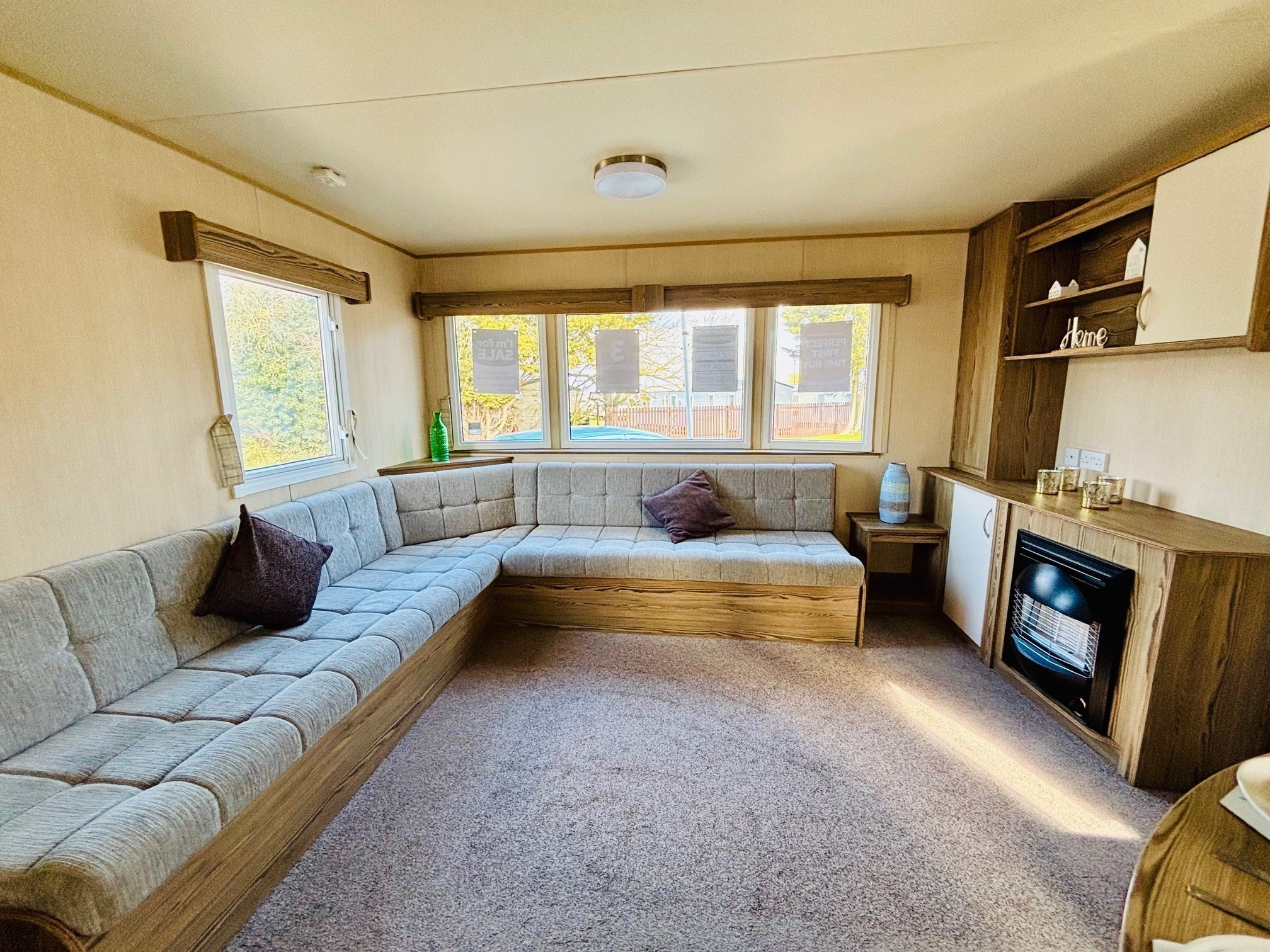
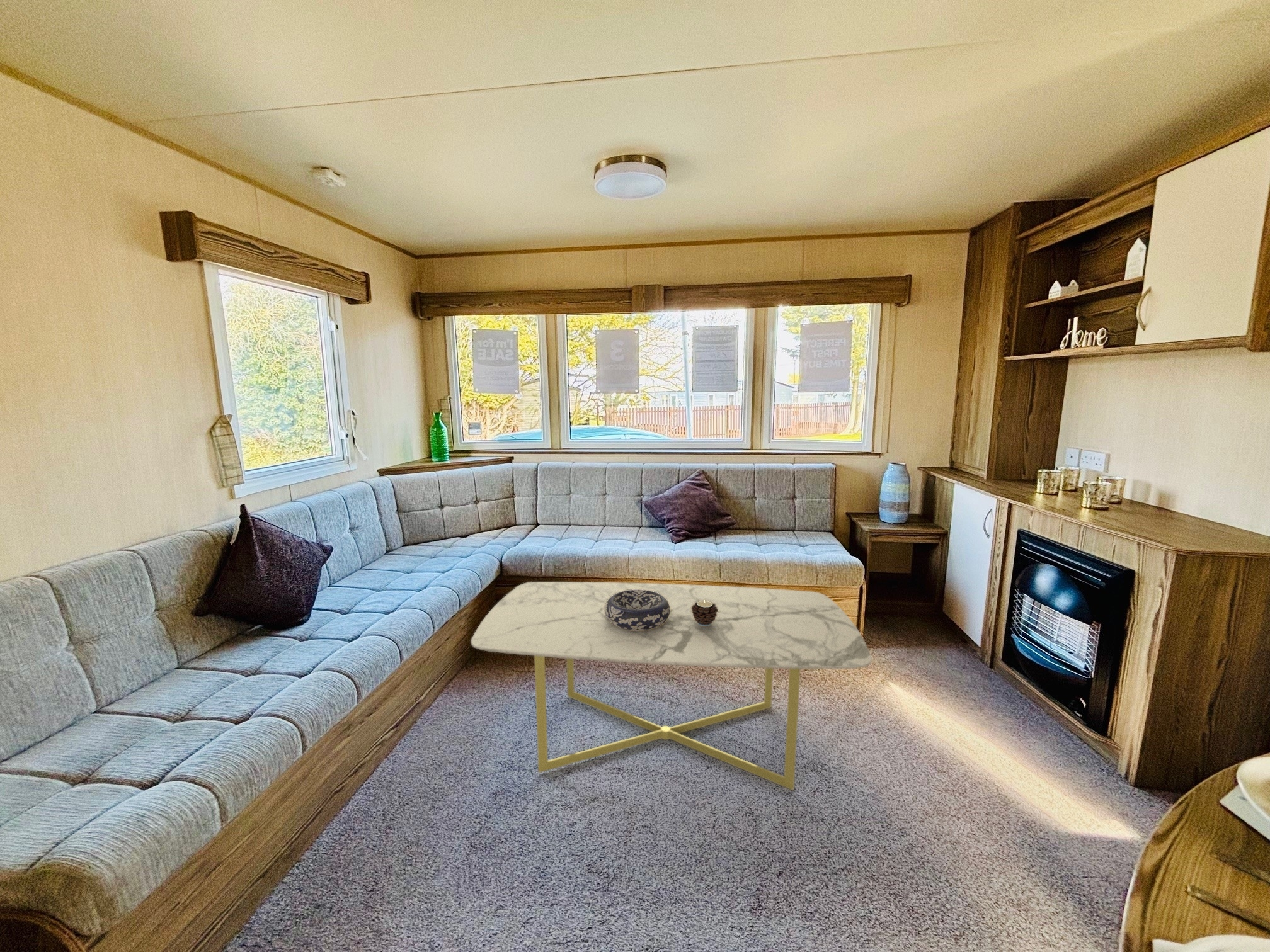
+ decorative bowl [605,589,670,630]
+ candle [691,600,719,626]
+ coffee table [471,581,872,791]
